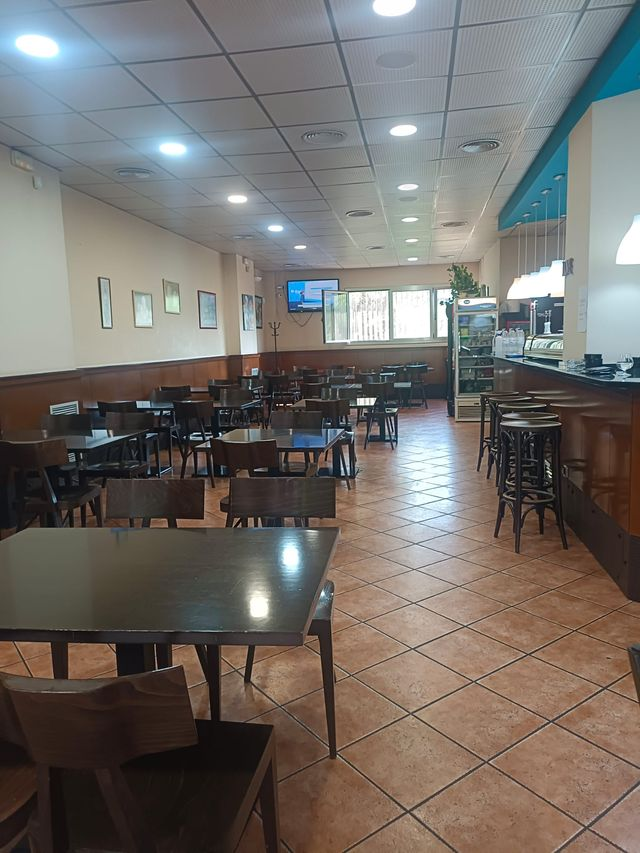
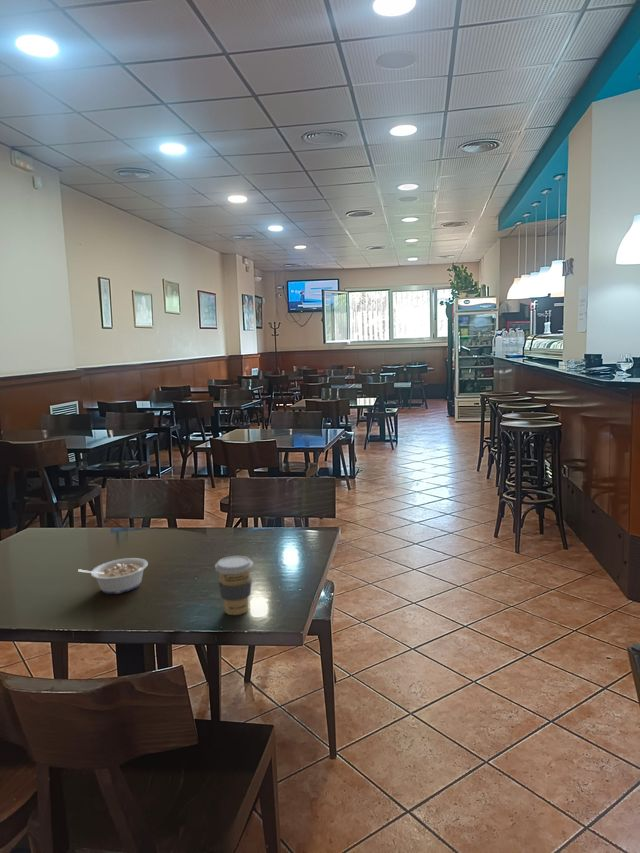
+ legume [77,557,149,595]
+ coffee cup [214,555,254,616]
